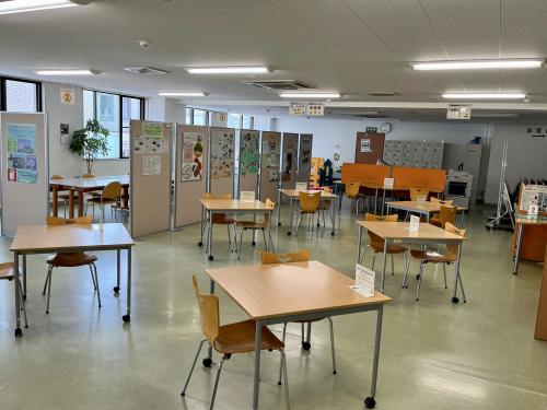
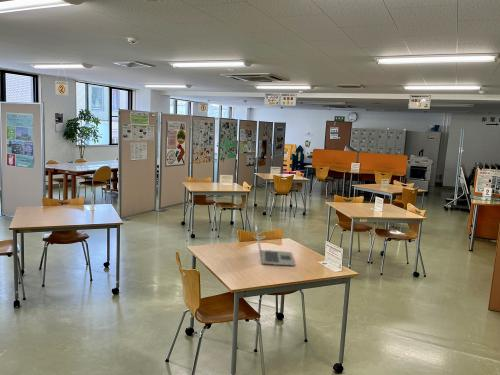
+ laptop [255,221,296,267]
